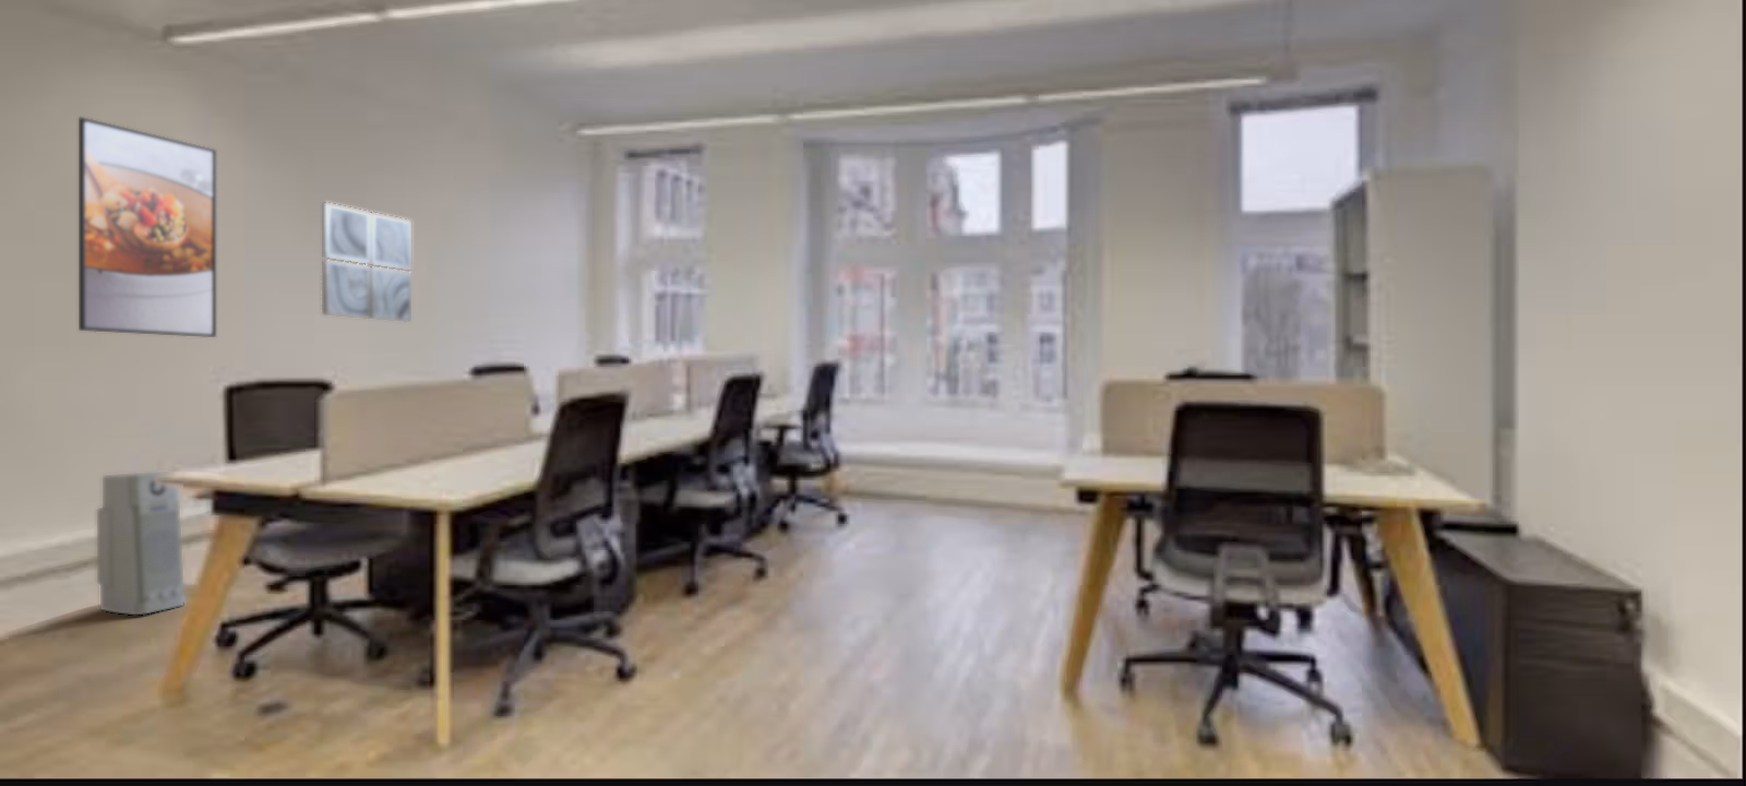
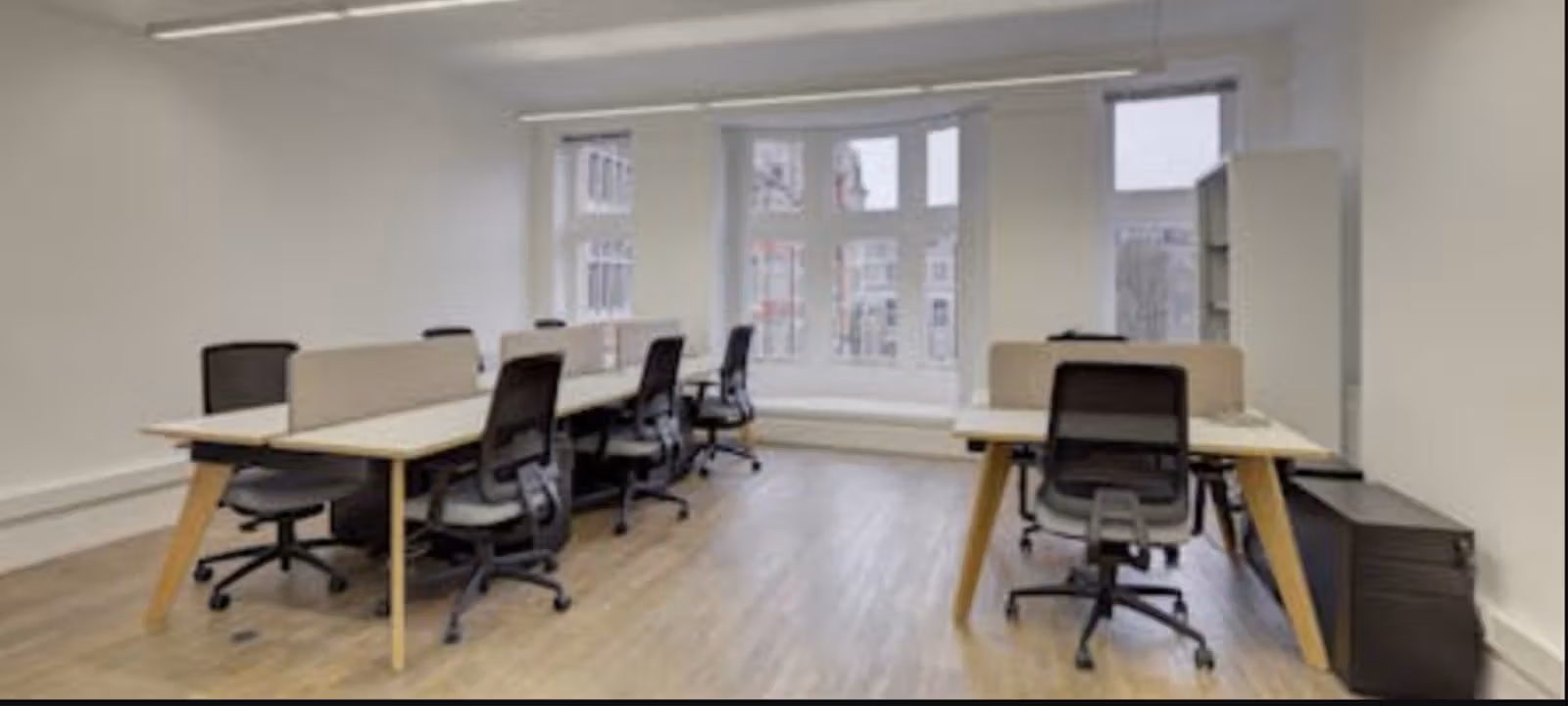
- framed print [78,116,217,338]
- air purifier [96,471,186,616]
- wall art [321,202,412,323]
